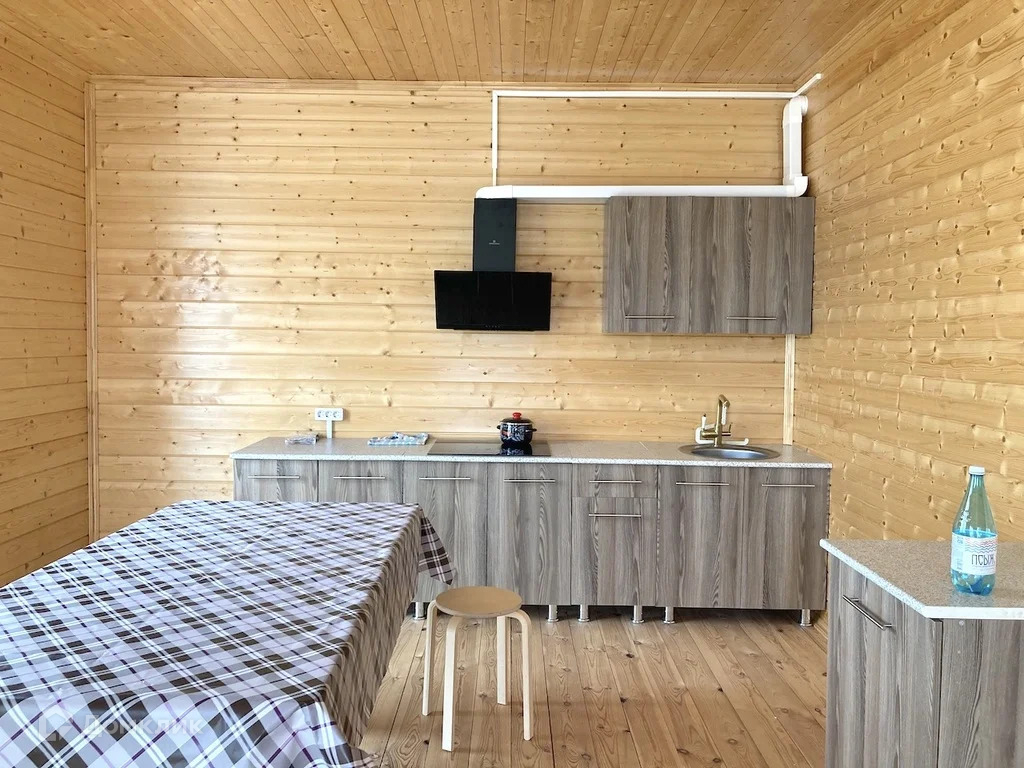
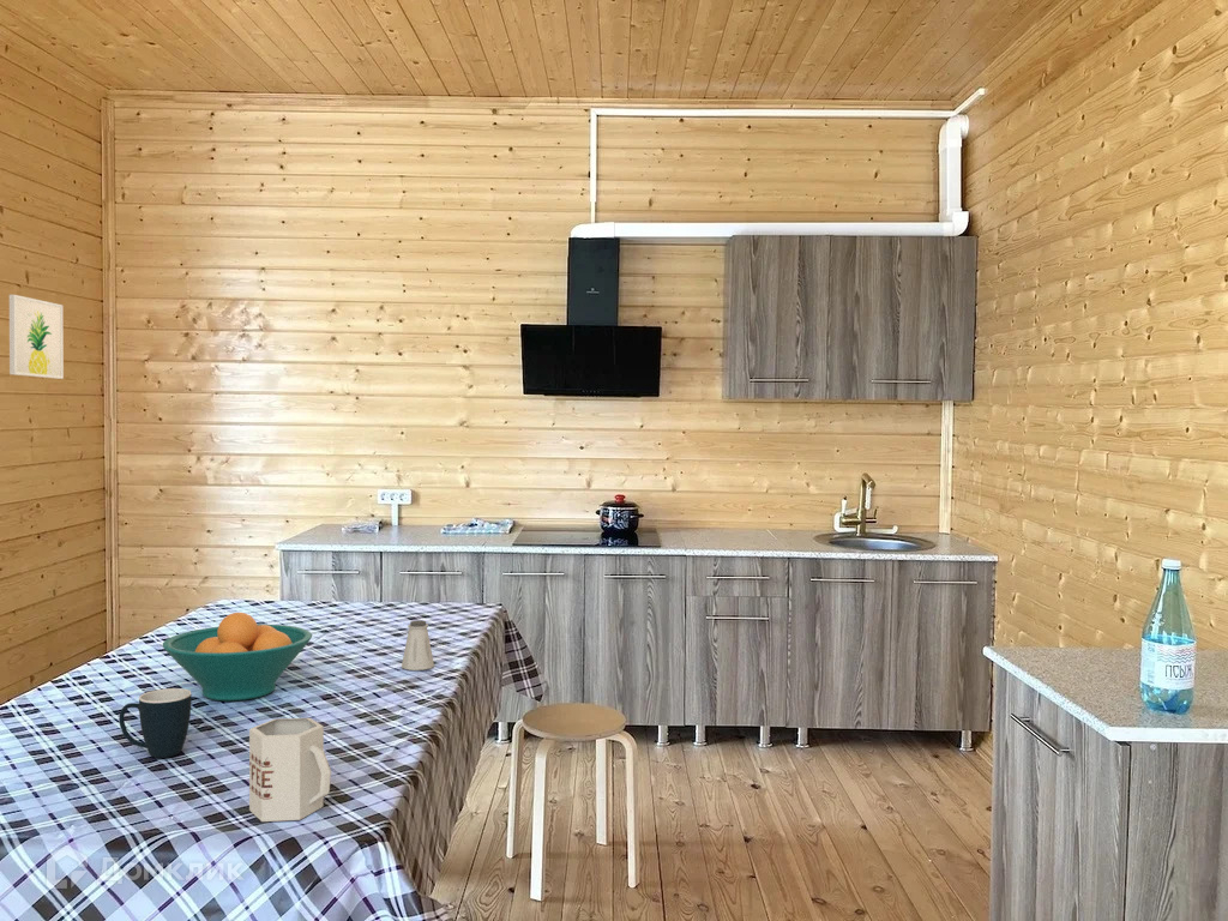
+ saltshaker [401,619,435,672]
+ mug [118,687,192,759]
+ mug [248,717,332,823]
+ fruit bowl [162,612,313,702]
+ wall art [8,294,65,380]
